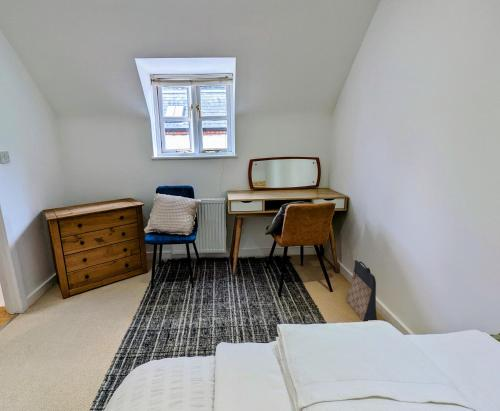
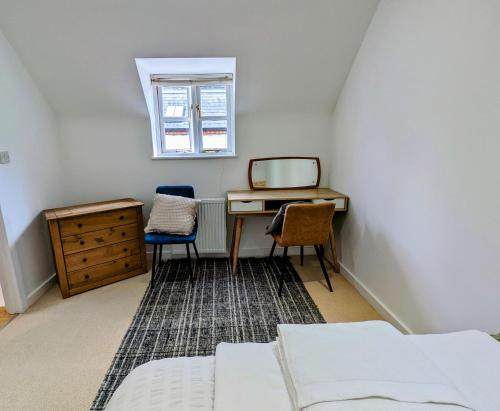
- bag [345,259,378,322]
